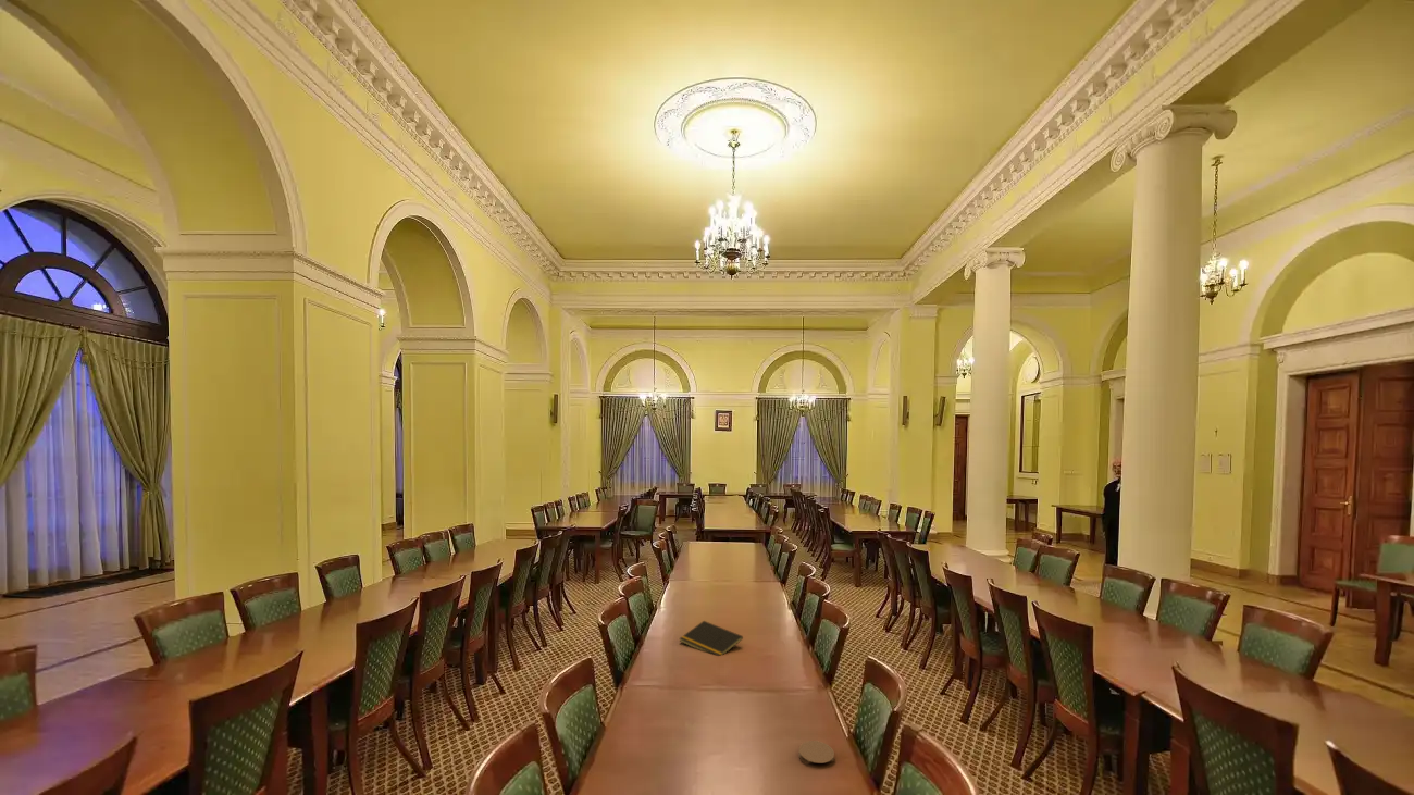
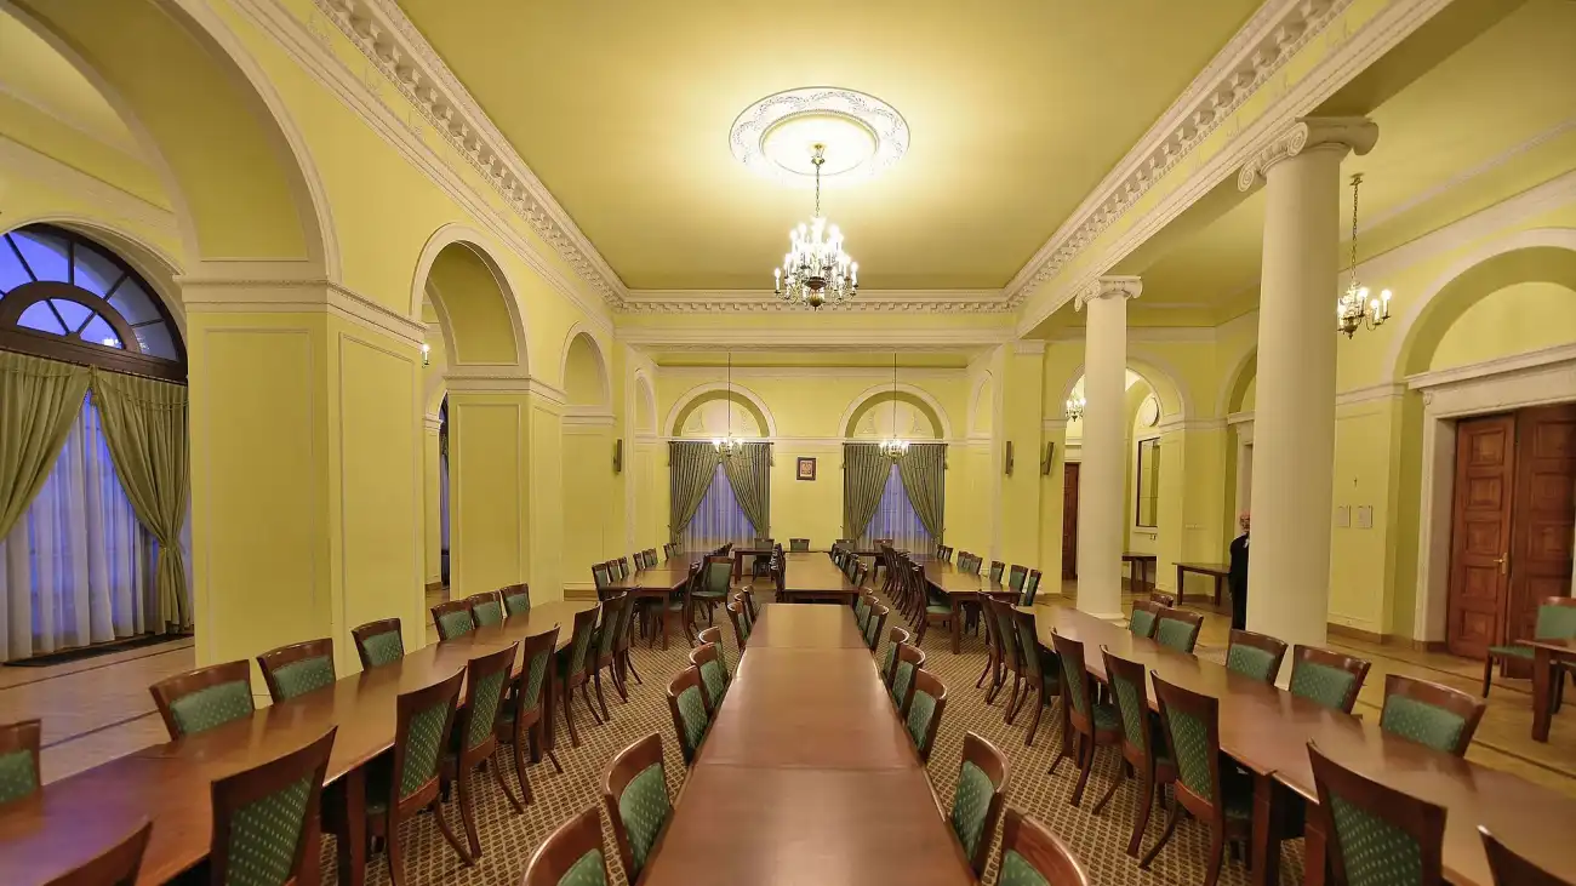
- coaster [797,740,835,765]
- notepad [679,620,744,657]
